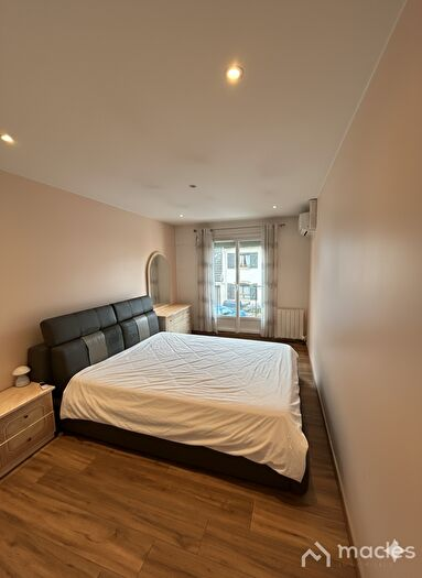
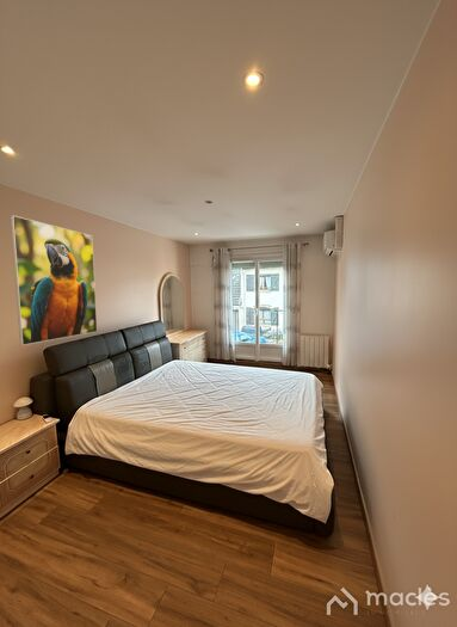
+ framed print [10,214,98,346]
